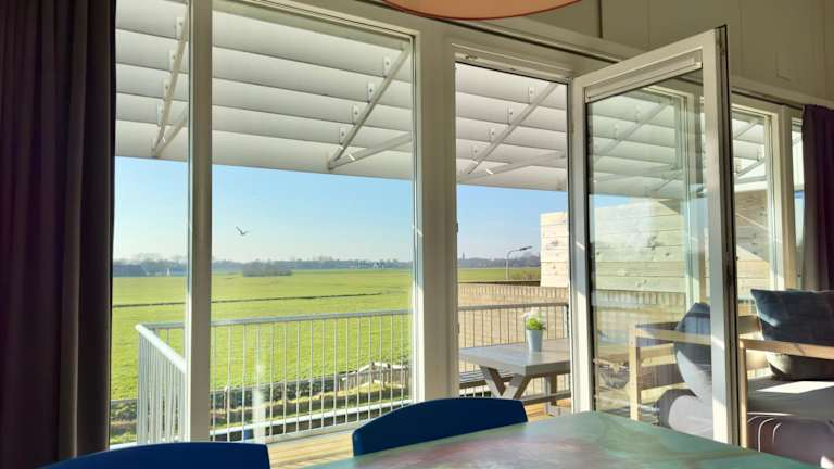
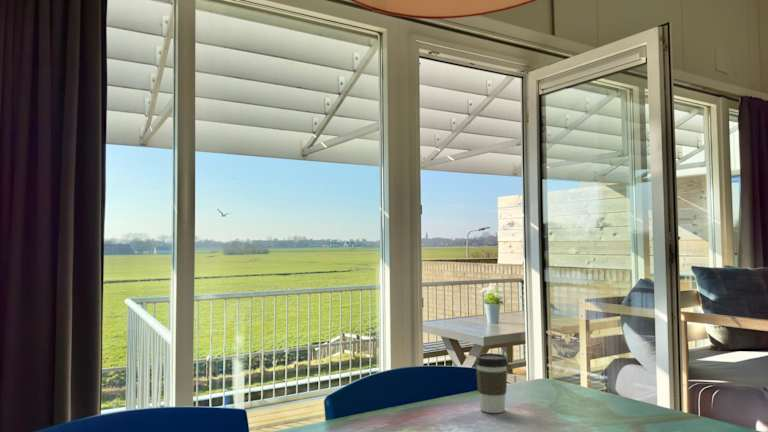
+ coffee cup [474,352,509,414]
